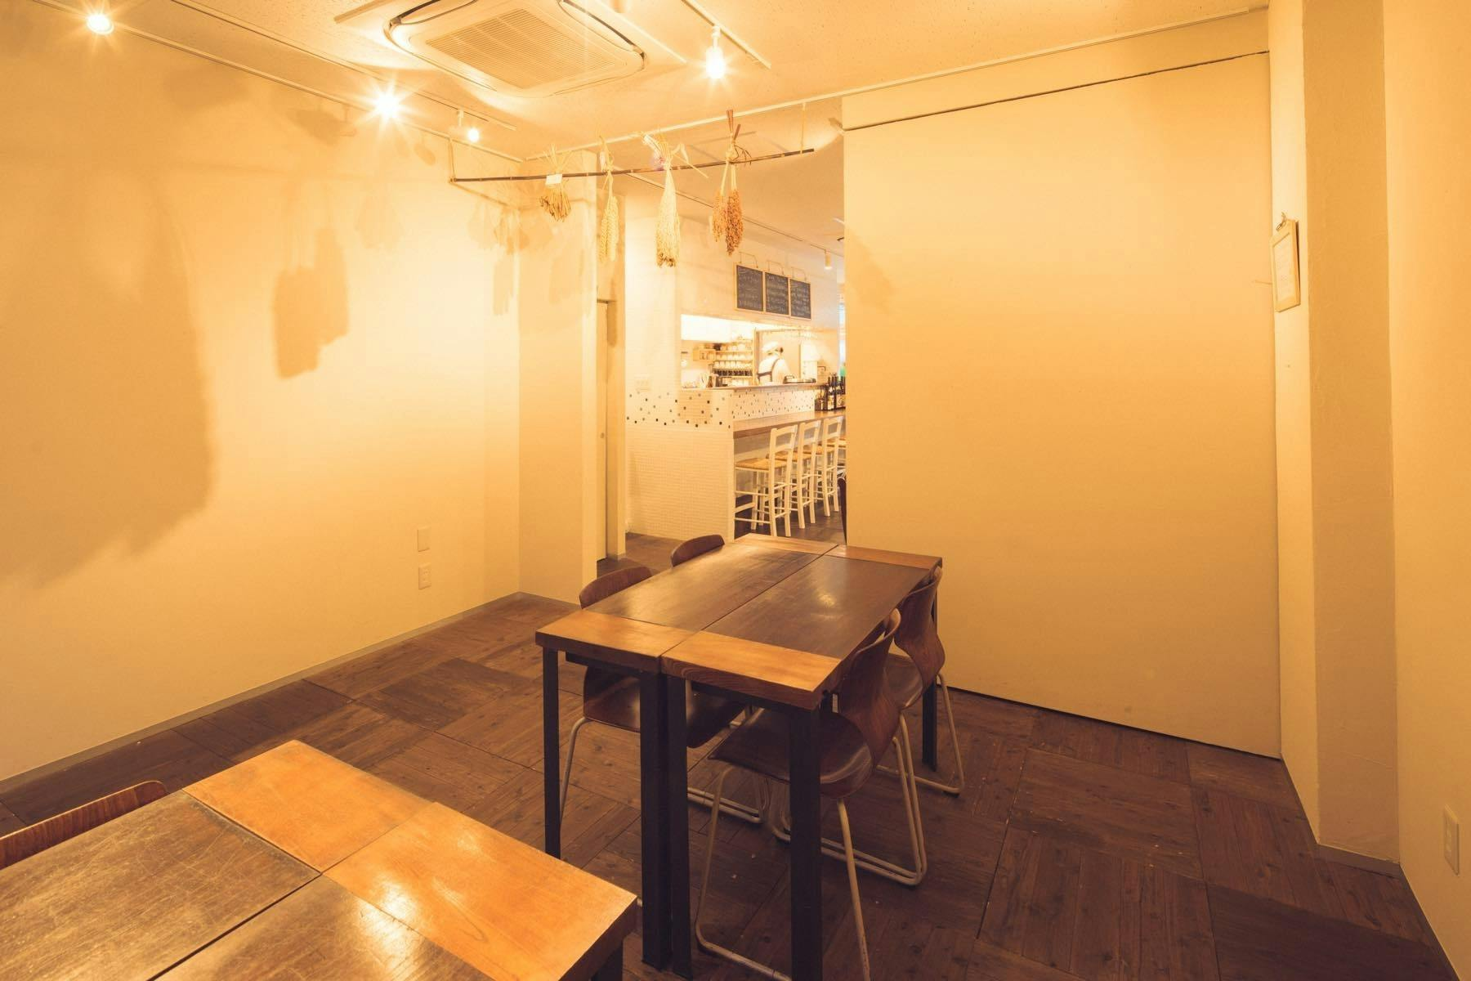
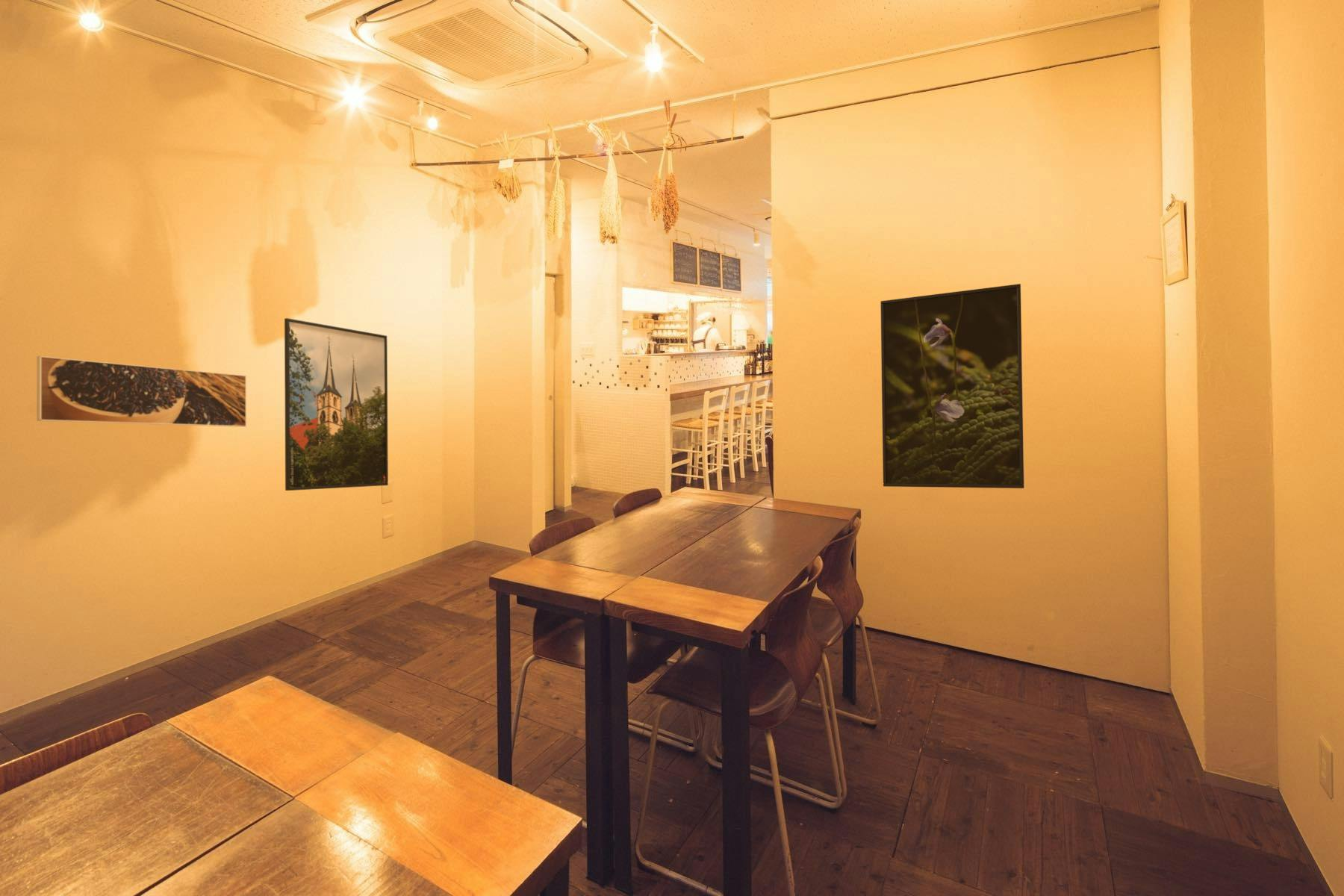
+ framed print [284,317,389,491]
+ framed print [880,283,1025,489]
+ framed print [37,355,247,428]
